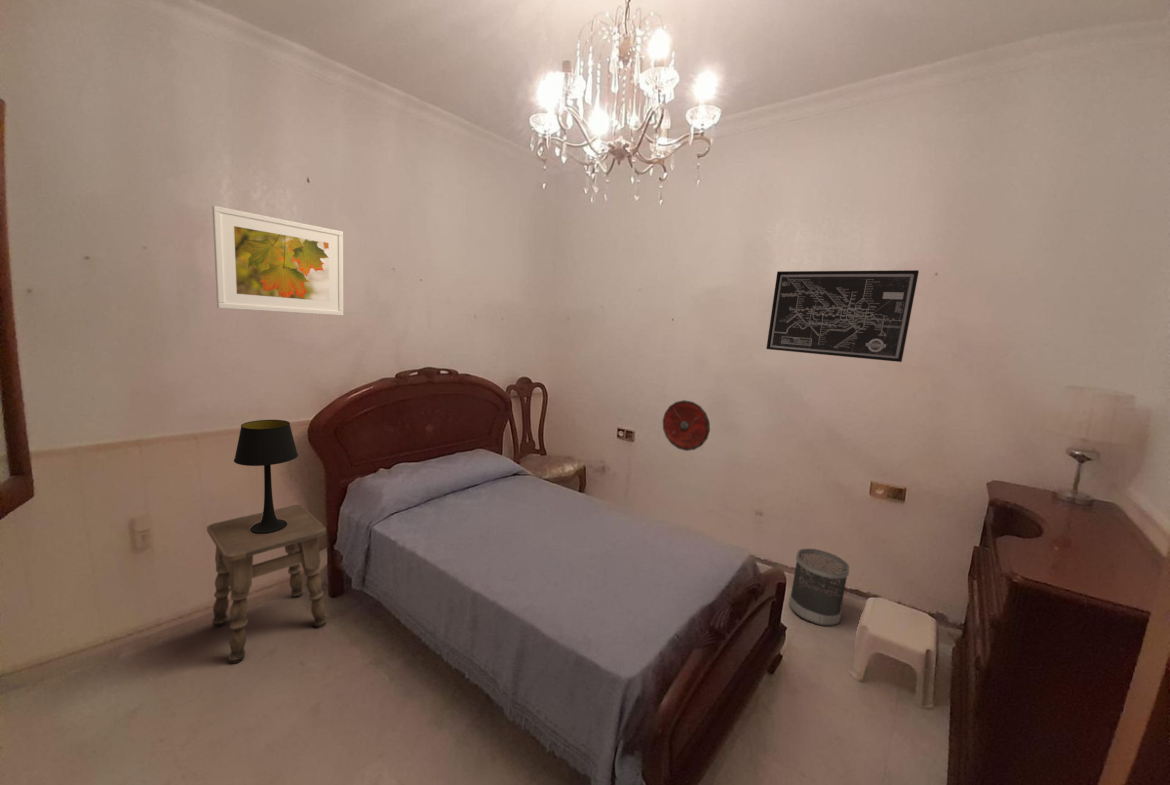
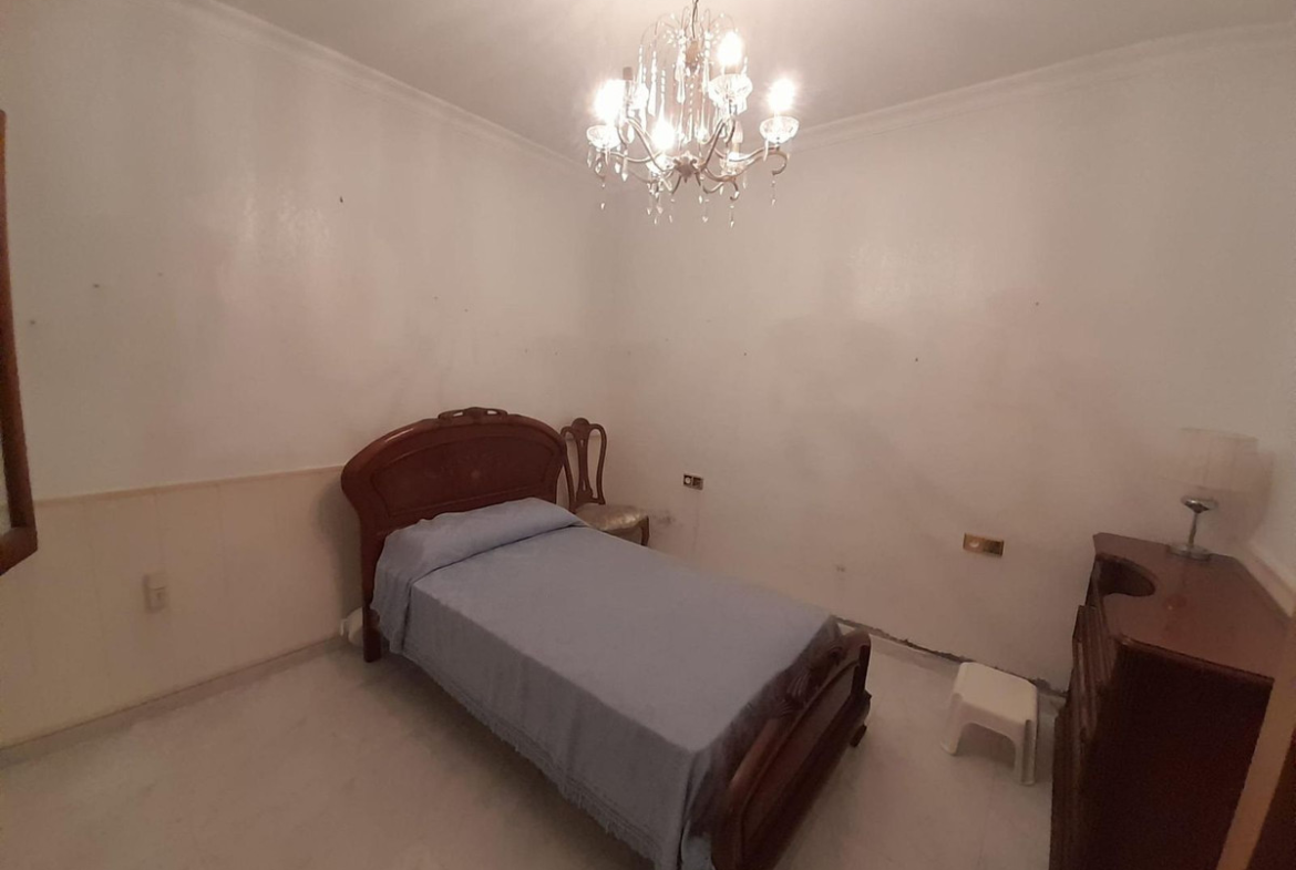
- wastebasket [788,548,850,627]
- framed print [211,205,344,317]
- table lamp [233,419,299,534]
- side table [206,504,328,665]
- round shield [662,399,711,452]
- wall art [765,269,920,363]
